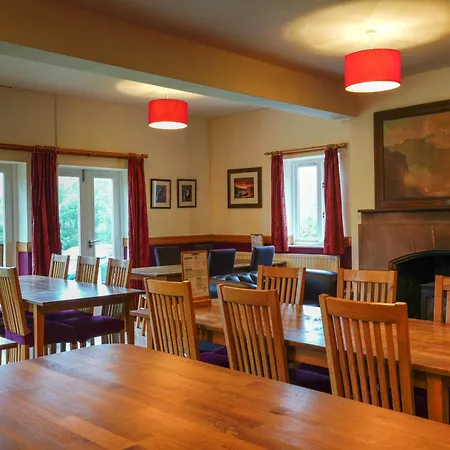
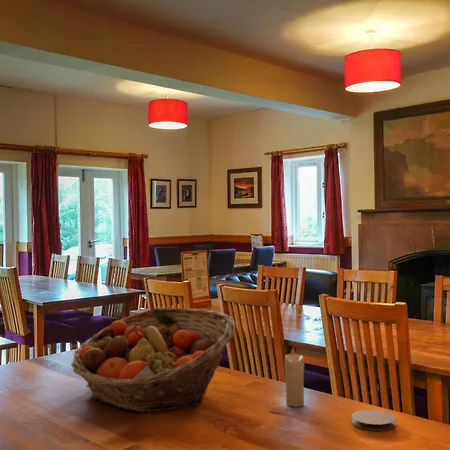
+ candle [284,345,305,408]
+ coaster [351,409,397,431]
+ fruit basket [70,307,237,413]
